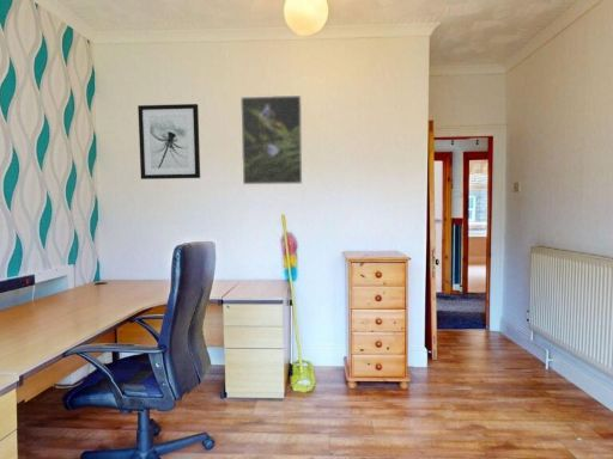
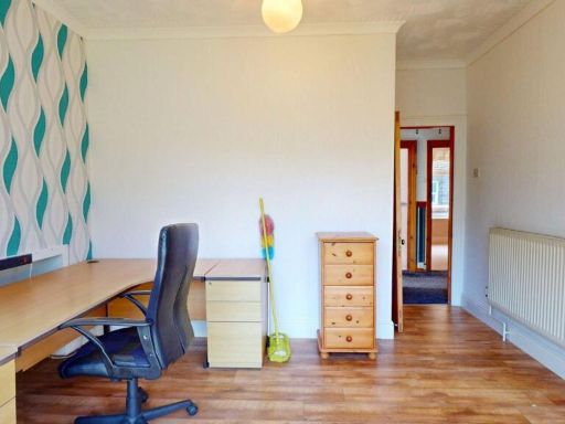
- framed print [239,94,303,186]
- wall art [136,103,201,180]
